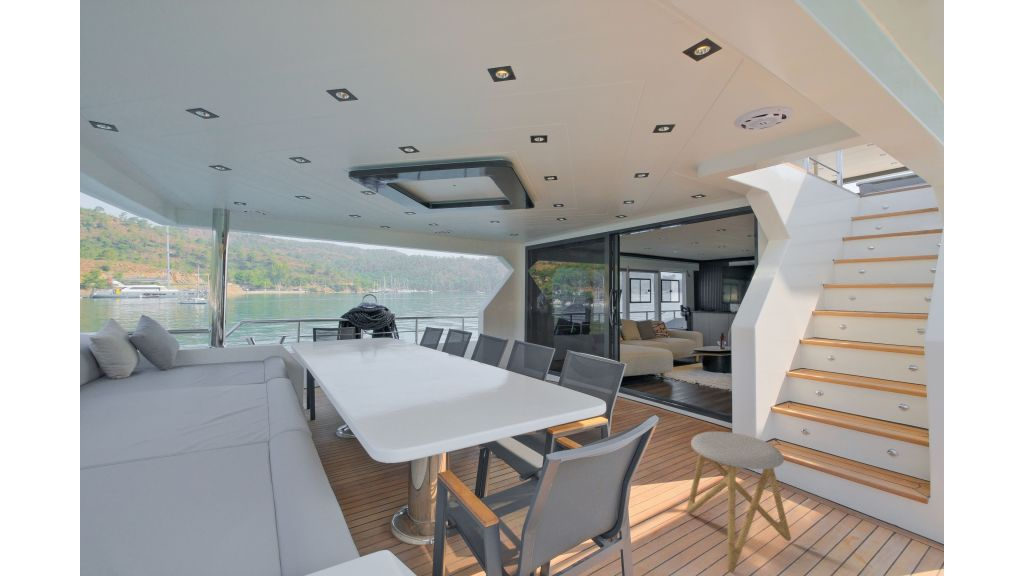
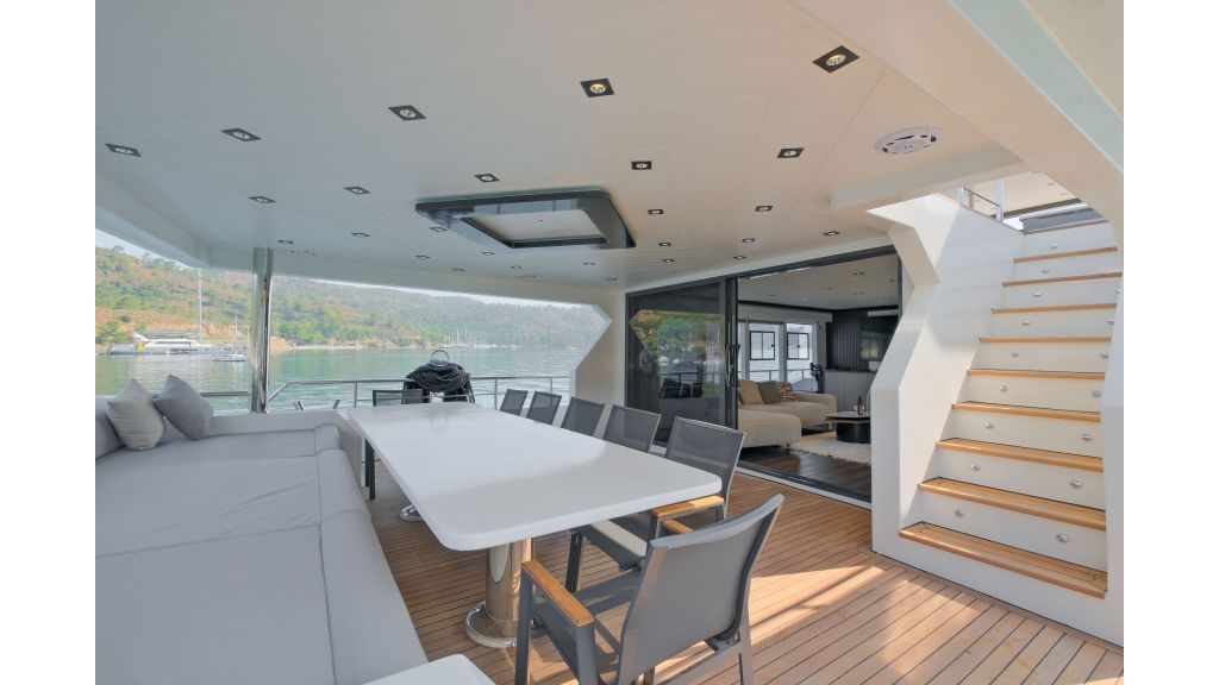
- stool [685,431,792,573]
